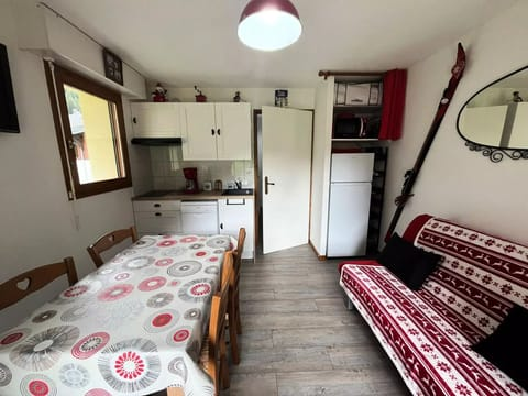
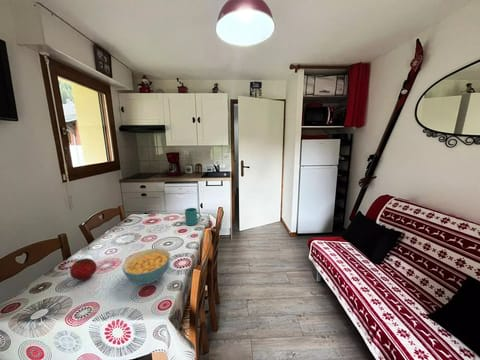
+ fruit [69,257,98,281]
+ cup [184,207,202,226]
+ cereal bowl [121,247,171,286]
